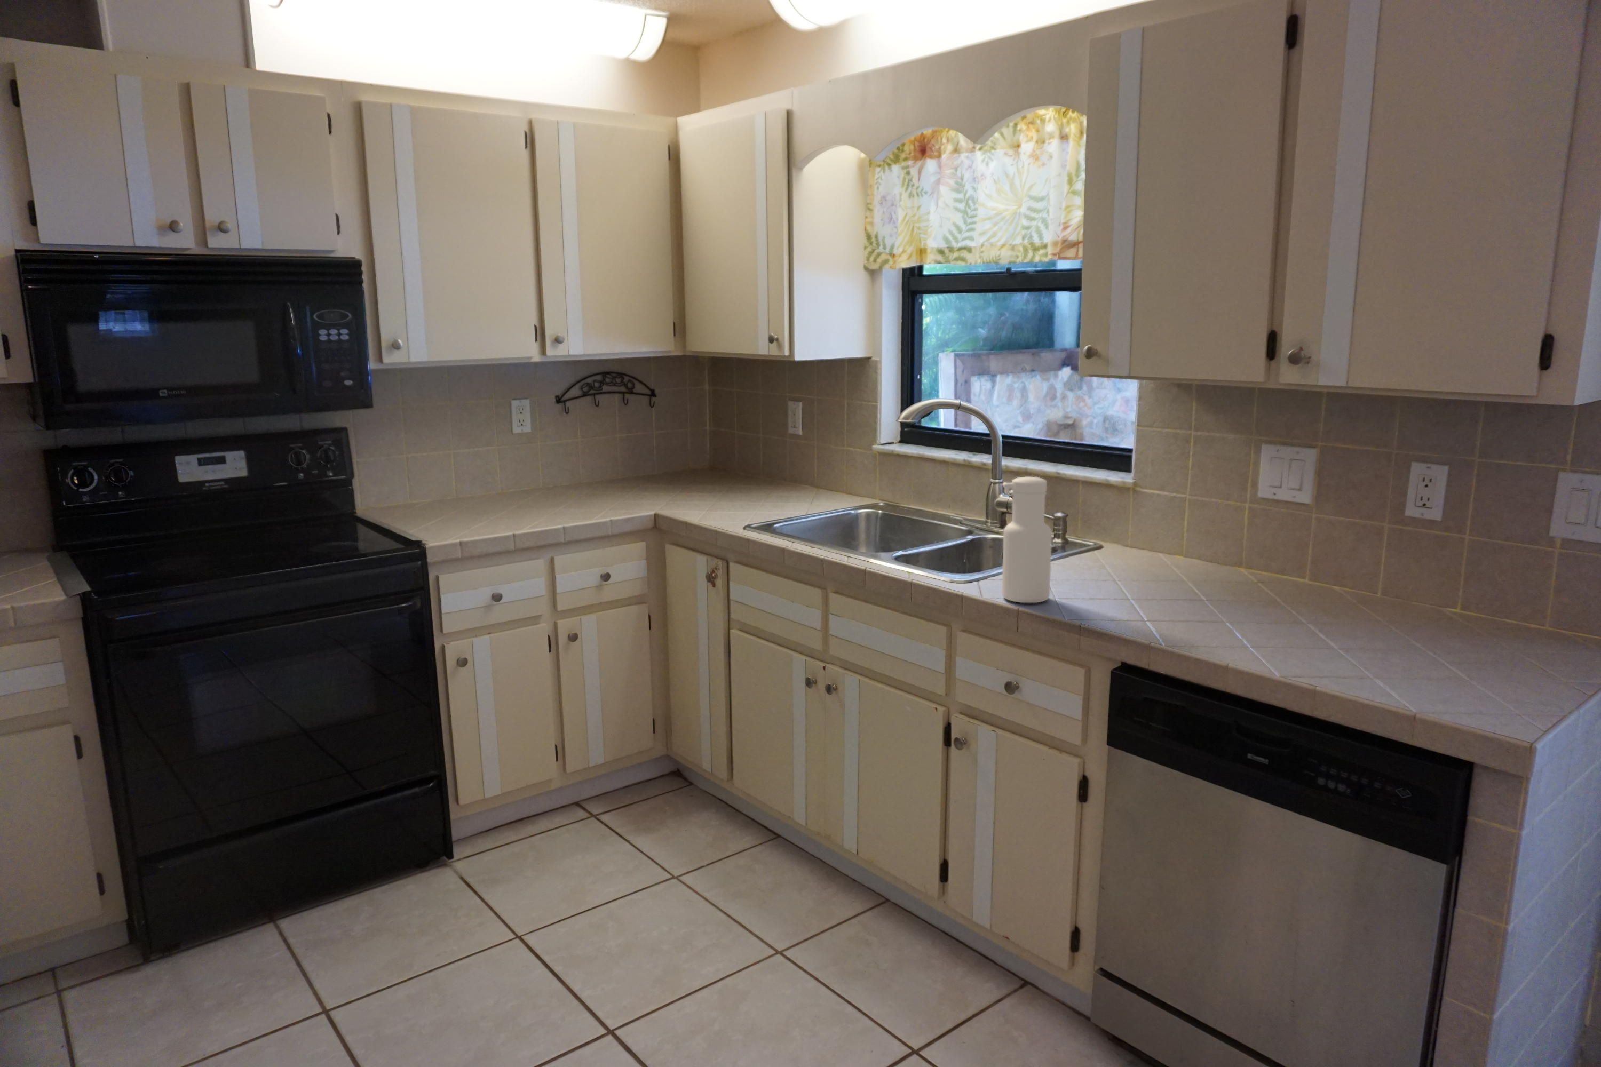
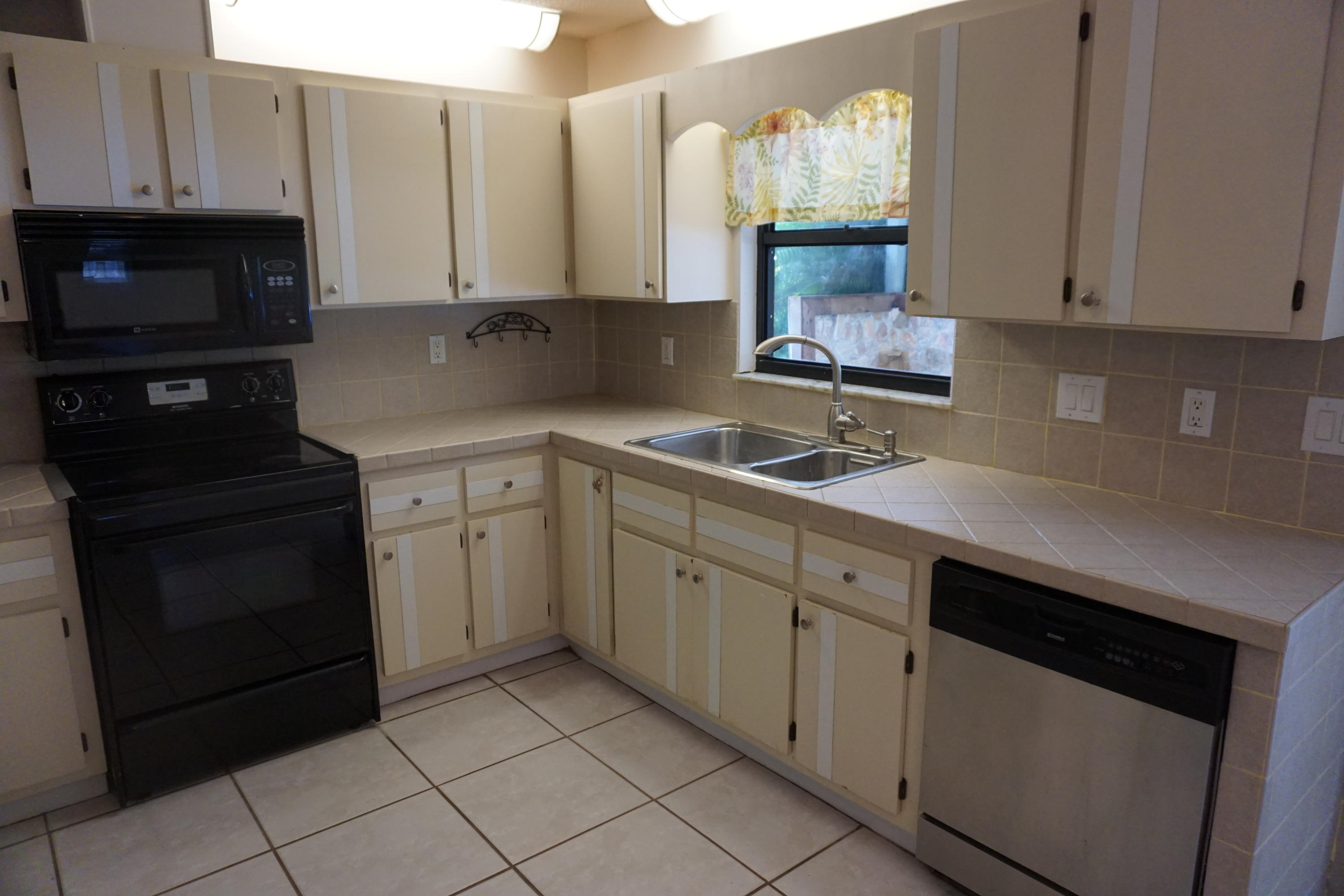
- water bottle [1001,476,1052,604]
